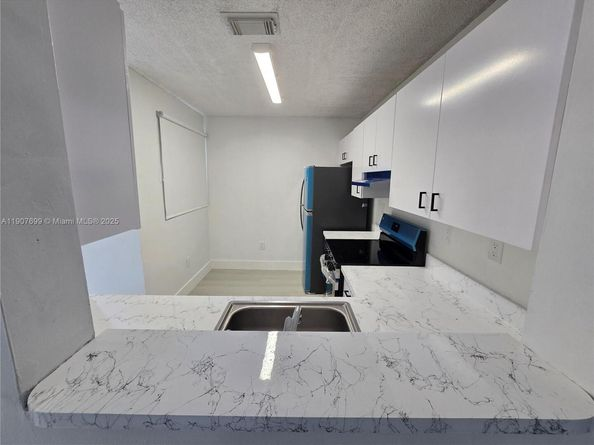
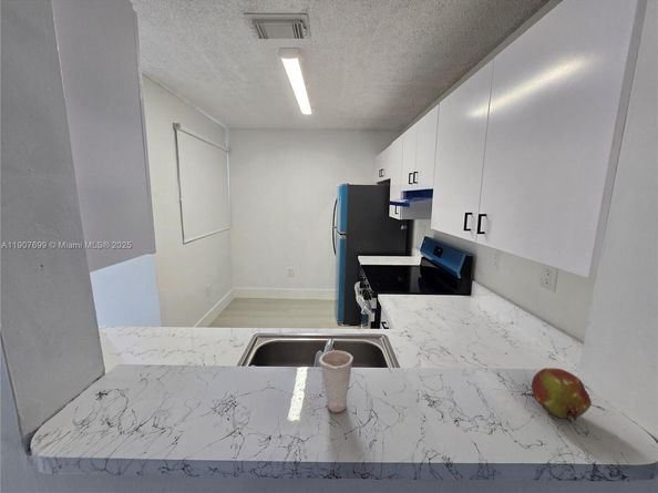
+ fruit [531,367,593,422]
+ cup [318,350,354,413]
